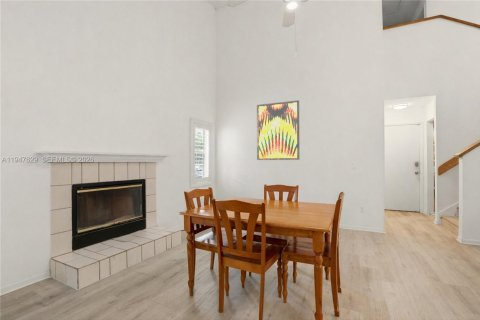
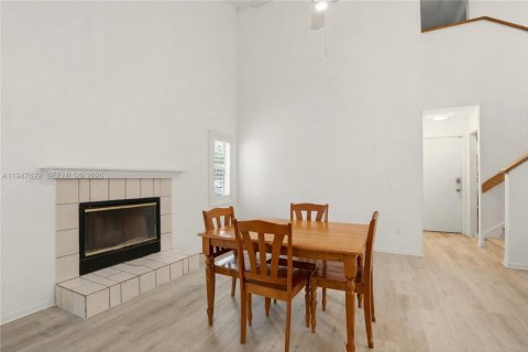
- wall art [256,99,300,161]
